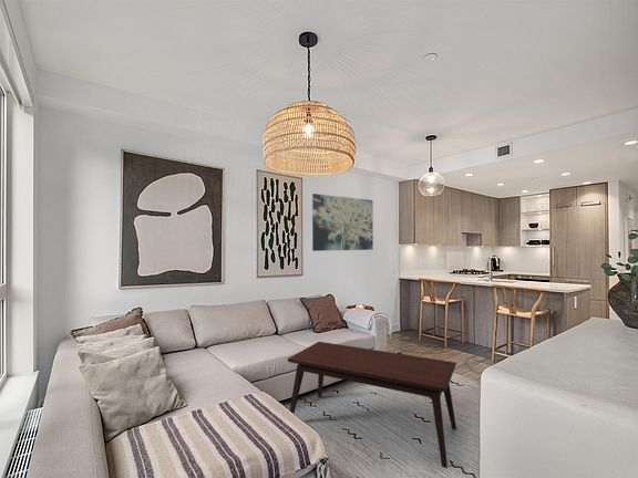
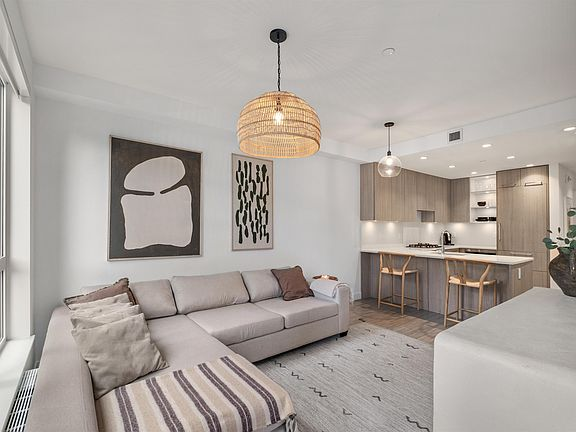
- wall art [311,193,374,252]
- coffee table [287,341,457,469]
